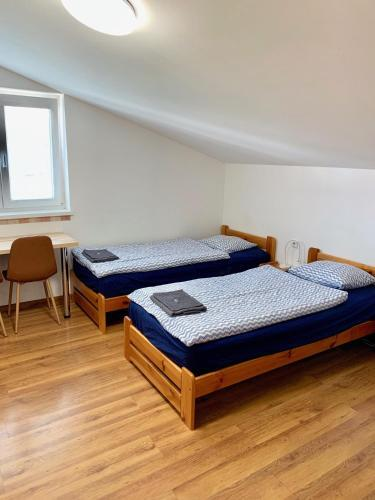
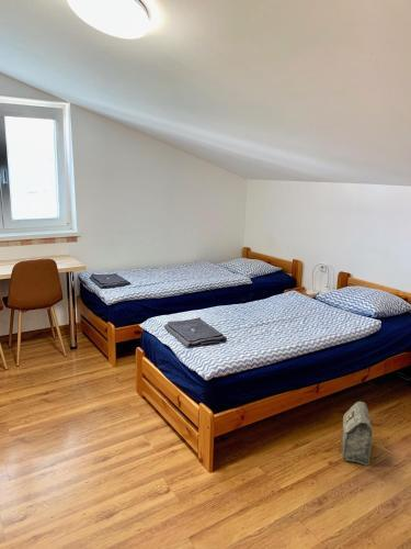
+ bag [341,401,374,467]
